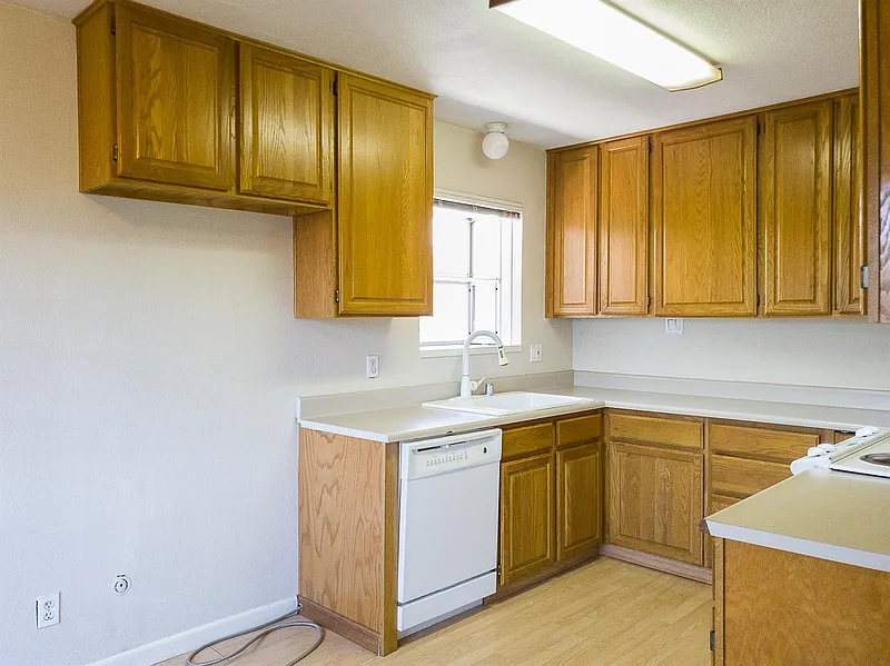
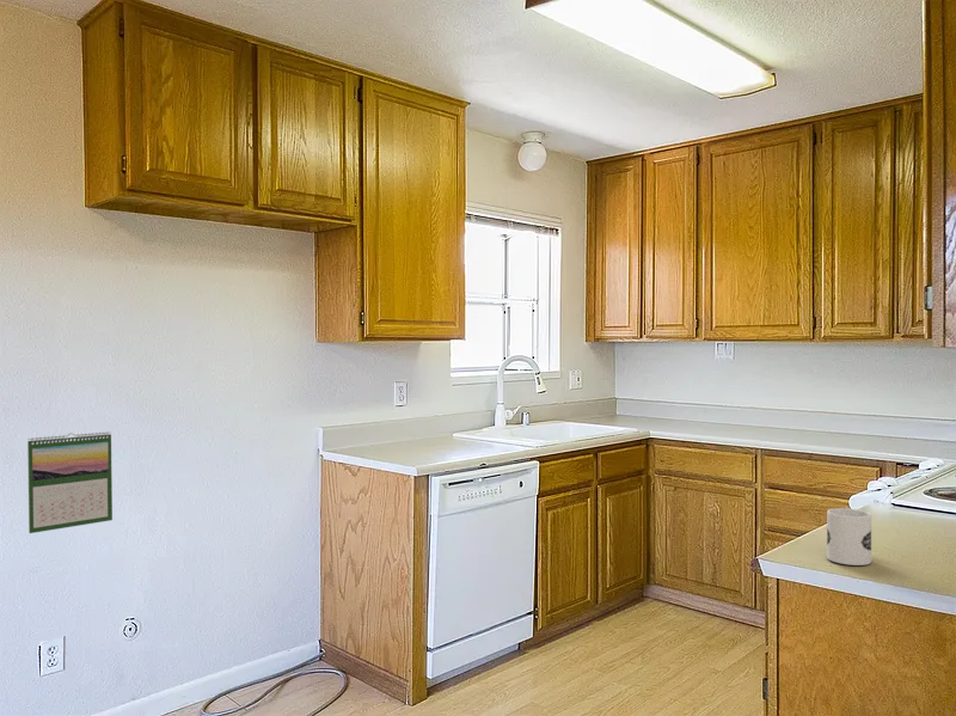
+ calendar [26,432,114,534]
+ mug [826,507,872,567]
